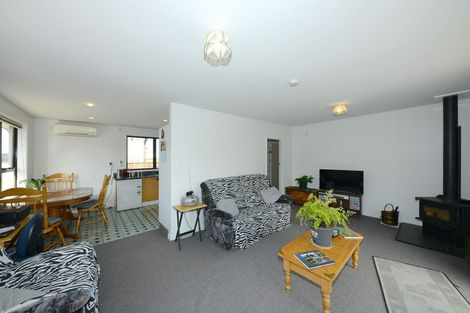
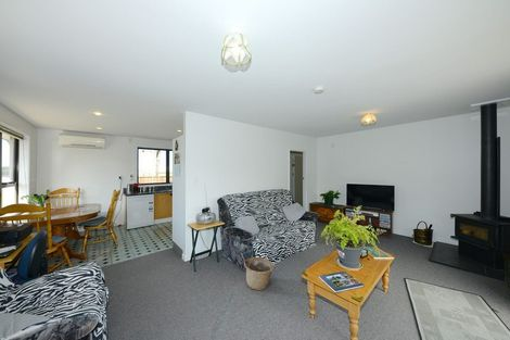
+ basket [243,256,276,291]
